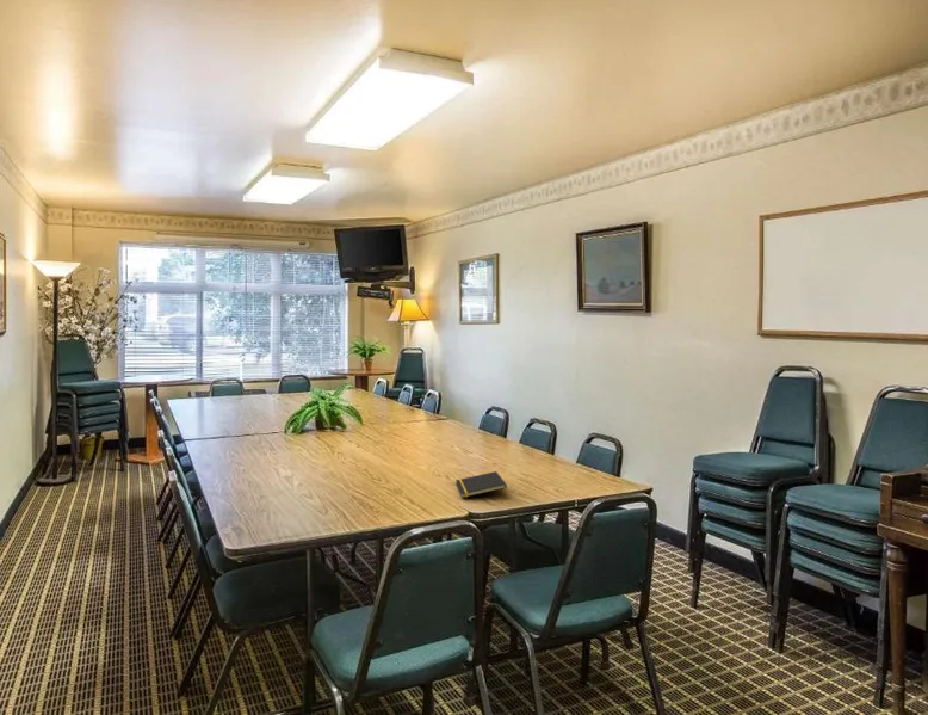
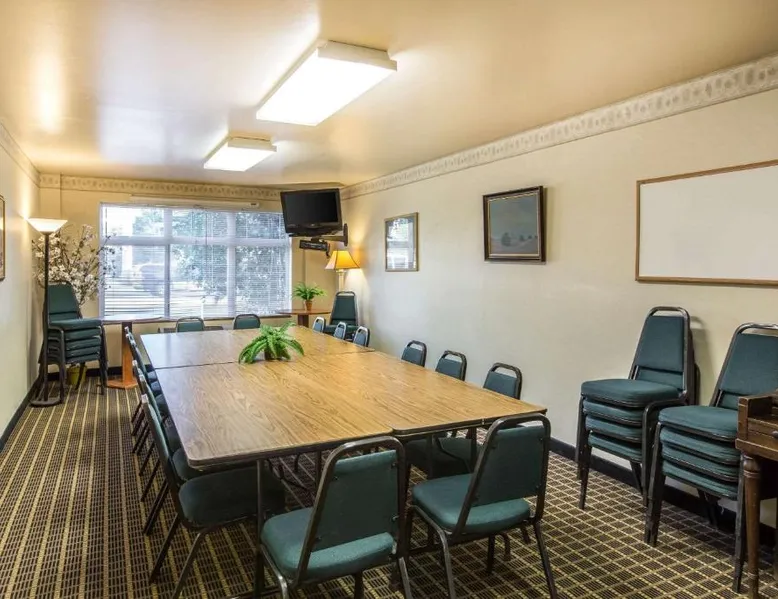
- notepad [454,470,508,499]
